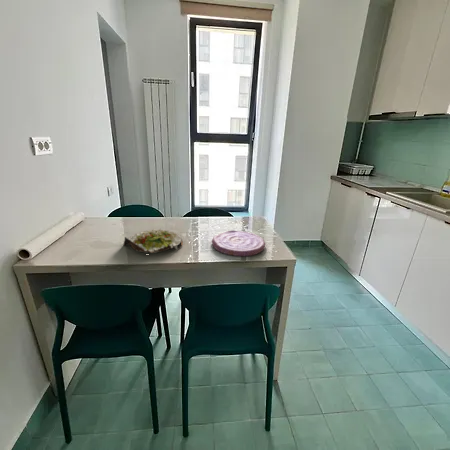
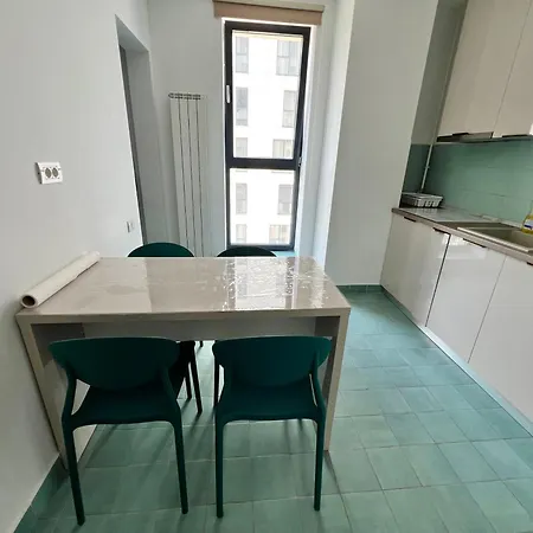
- plate [211,229,266,257]
- salad plate [122,228,184,254]
